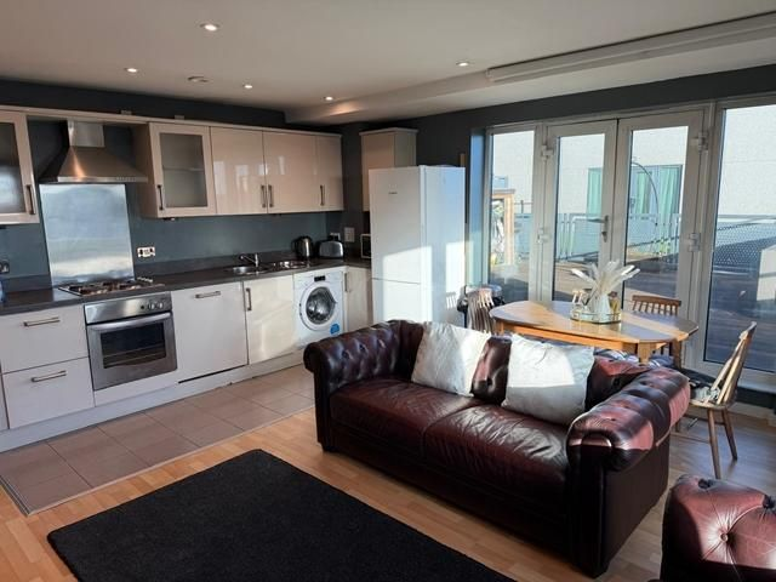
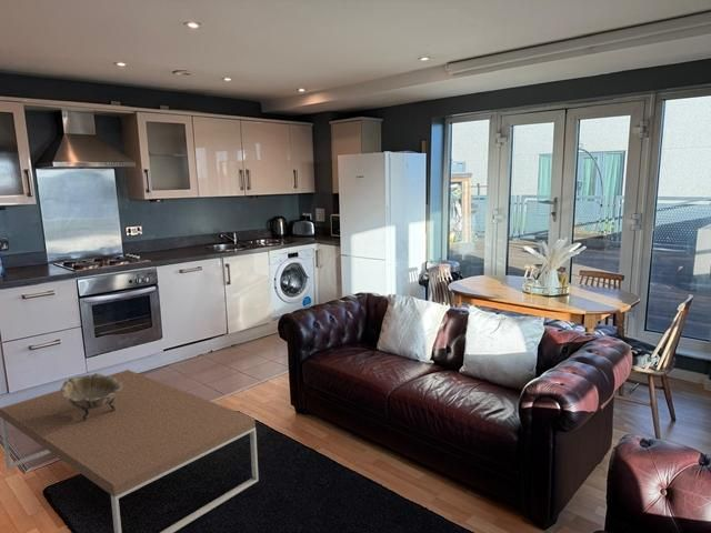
+ decorative bowl [60,372,122,421]
+ coffee table [0,369,259,533]
